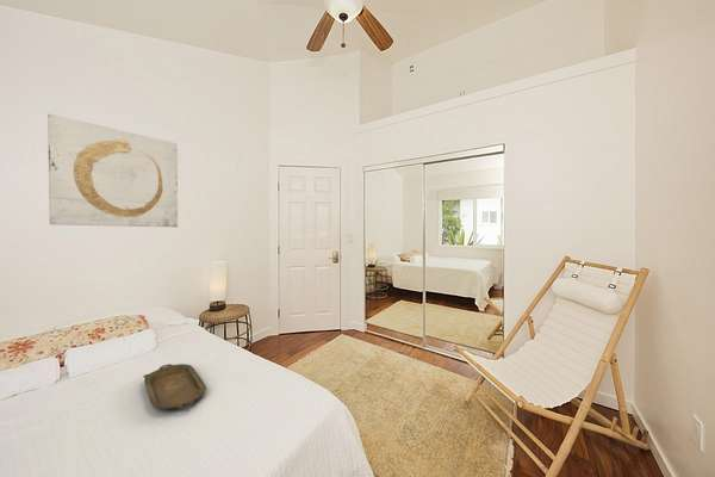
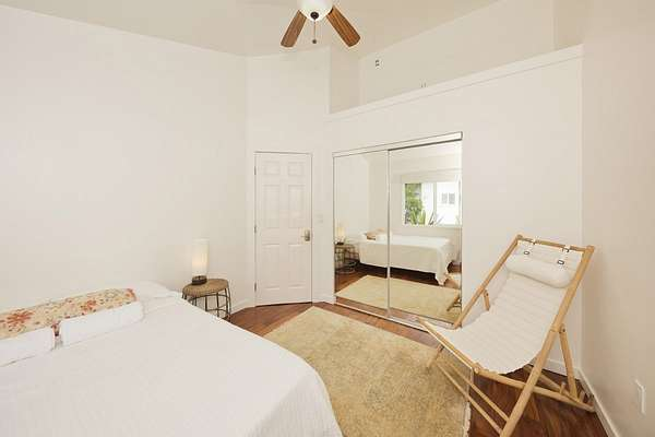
- wall art [46,113,179,228]
- serving tray [142,363,207,410]
